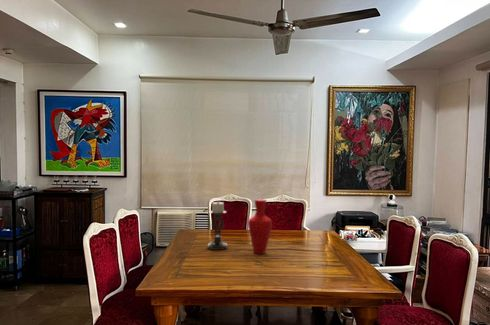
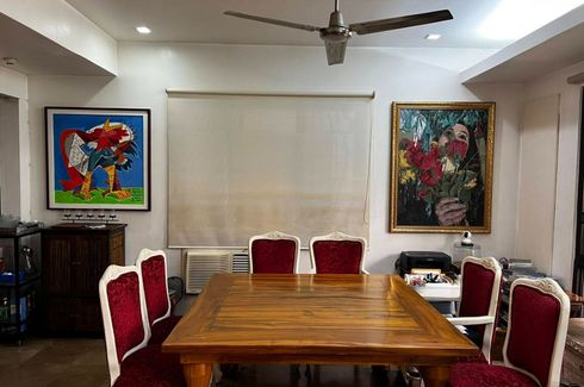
- vase [247,198,273,255]
- candle holder [207,200,228,251]
